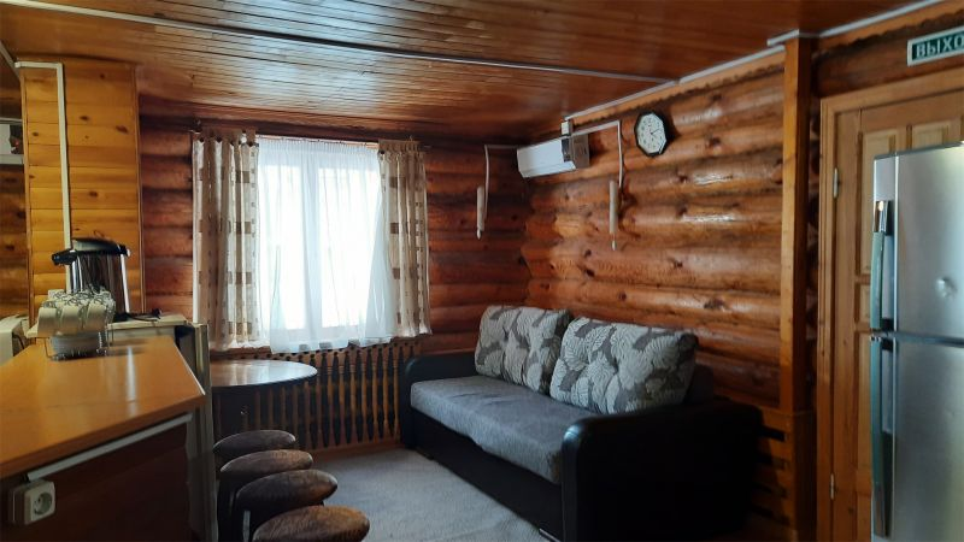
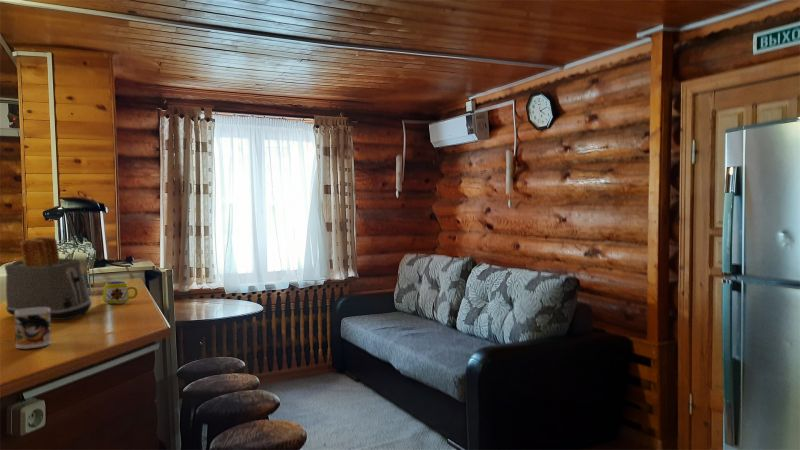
+ mug [102,281,138,305]
+ toaster [4,236,93,320]
+ mug [14,307,52,350]
